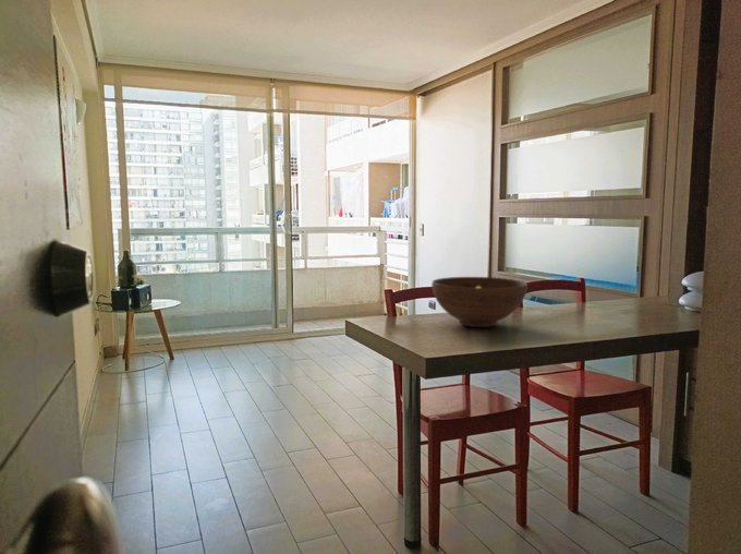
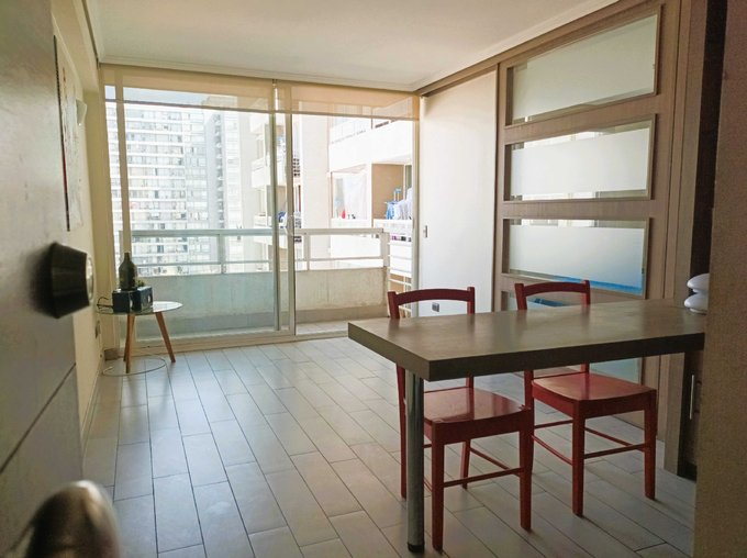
- fruit bowl [430,276,529,328]
